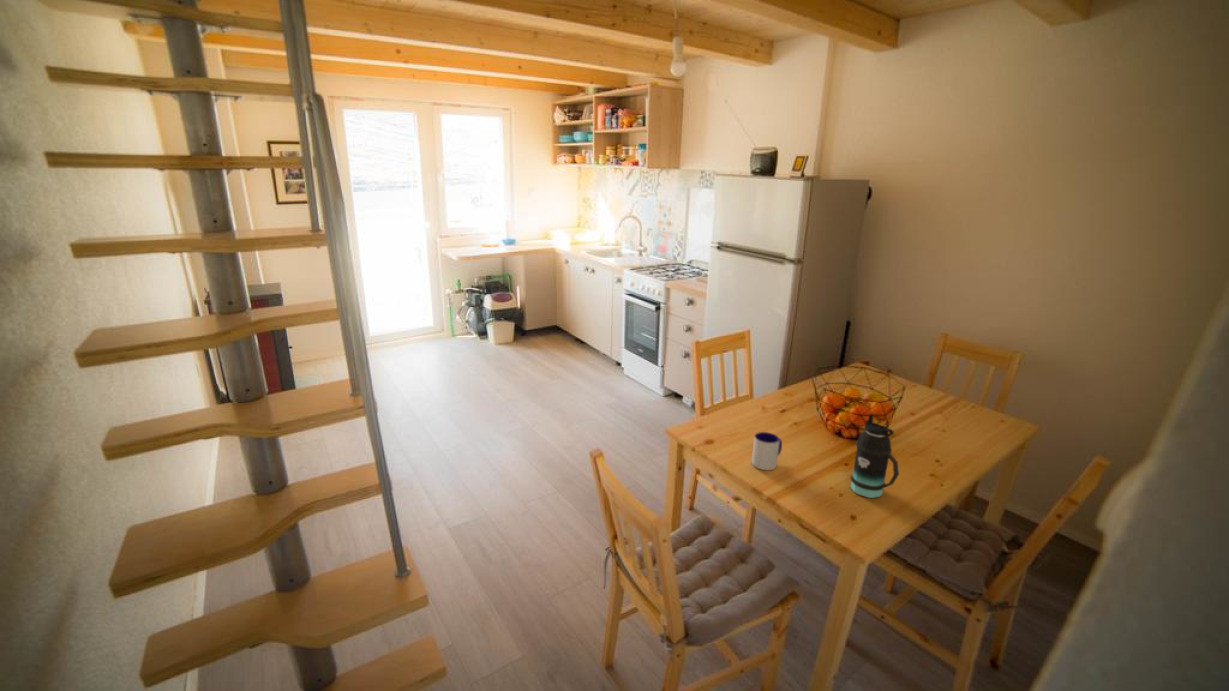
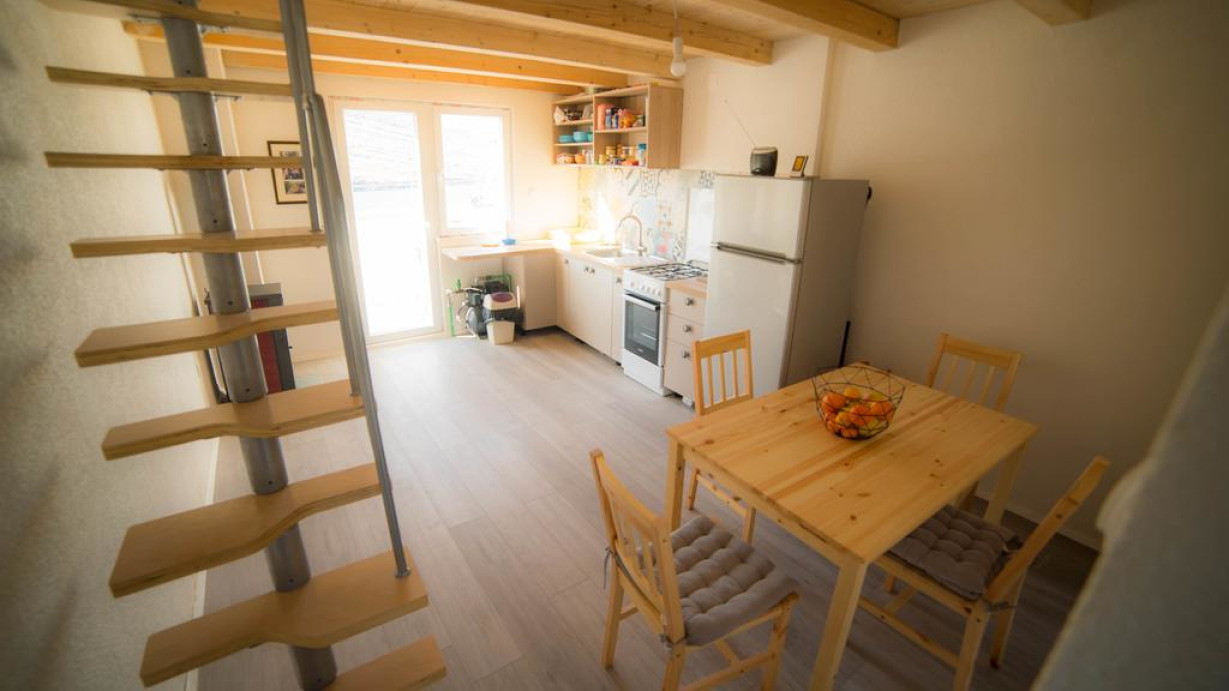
- mug [751,431,783,471]
- bottle [849,413,900,499]
